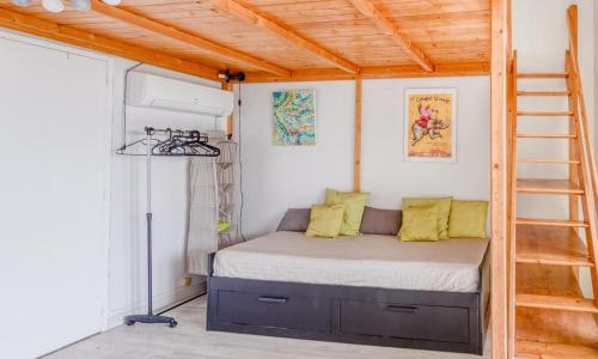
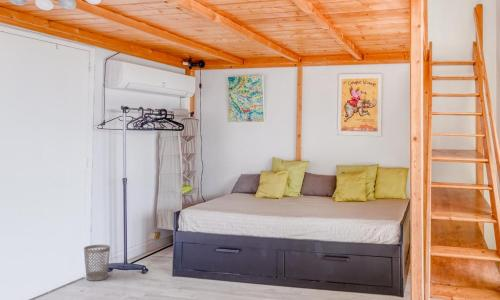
+ wastebasket [83,244,111,282]
